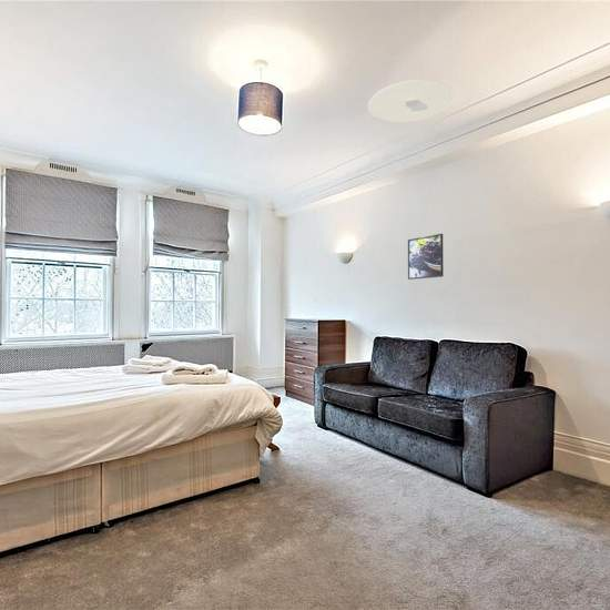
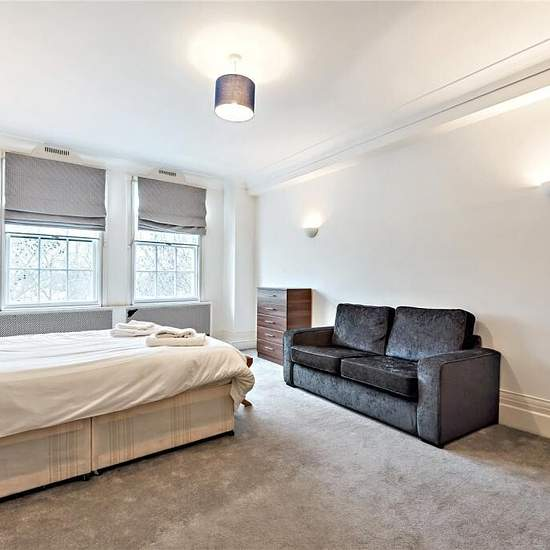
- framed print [407,233,445,281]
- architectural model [367,79,455,124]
